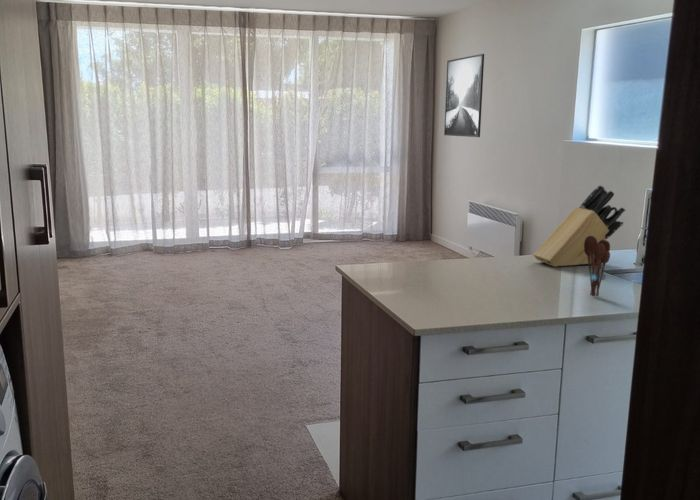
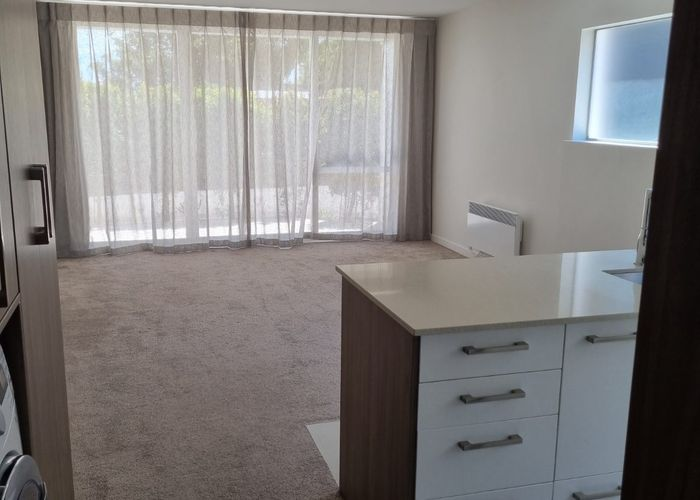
- utensil holder [584,235,611,297]
- knife block [532,184,626,268]
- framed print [443,53,485,138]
